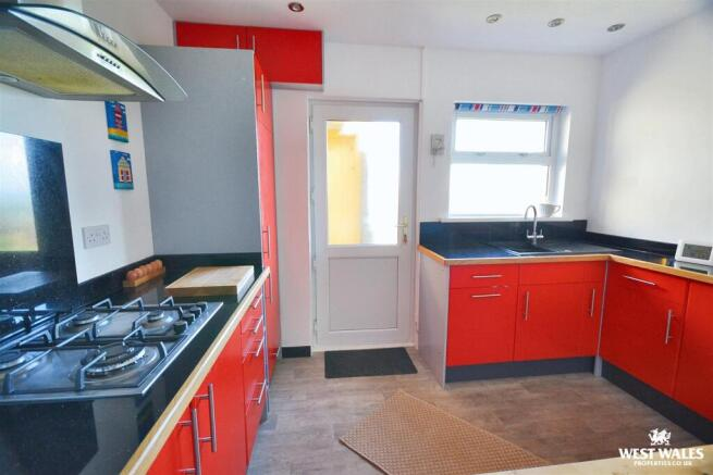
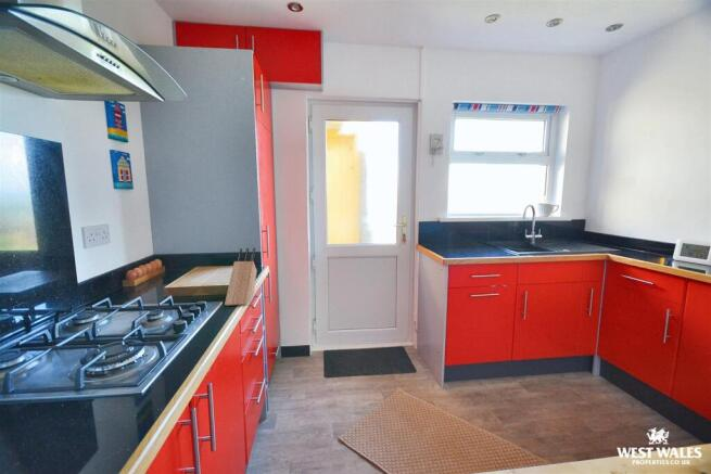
+ knife block [224,246,257,307]
